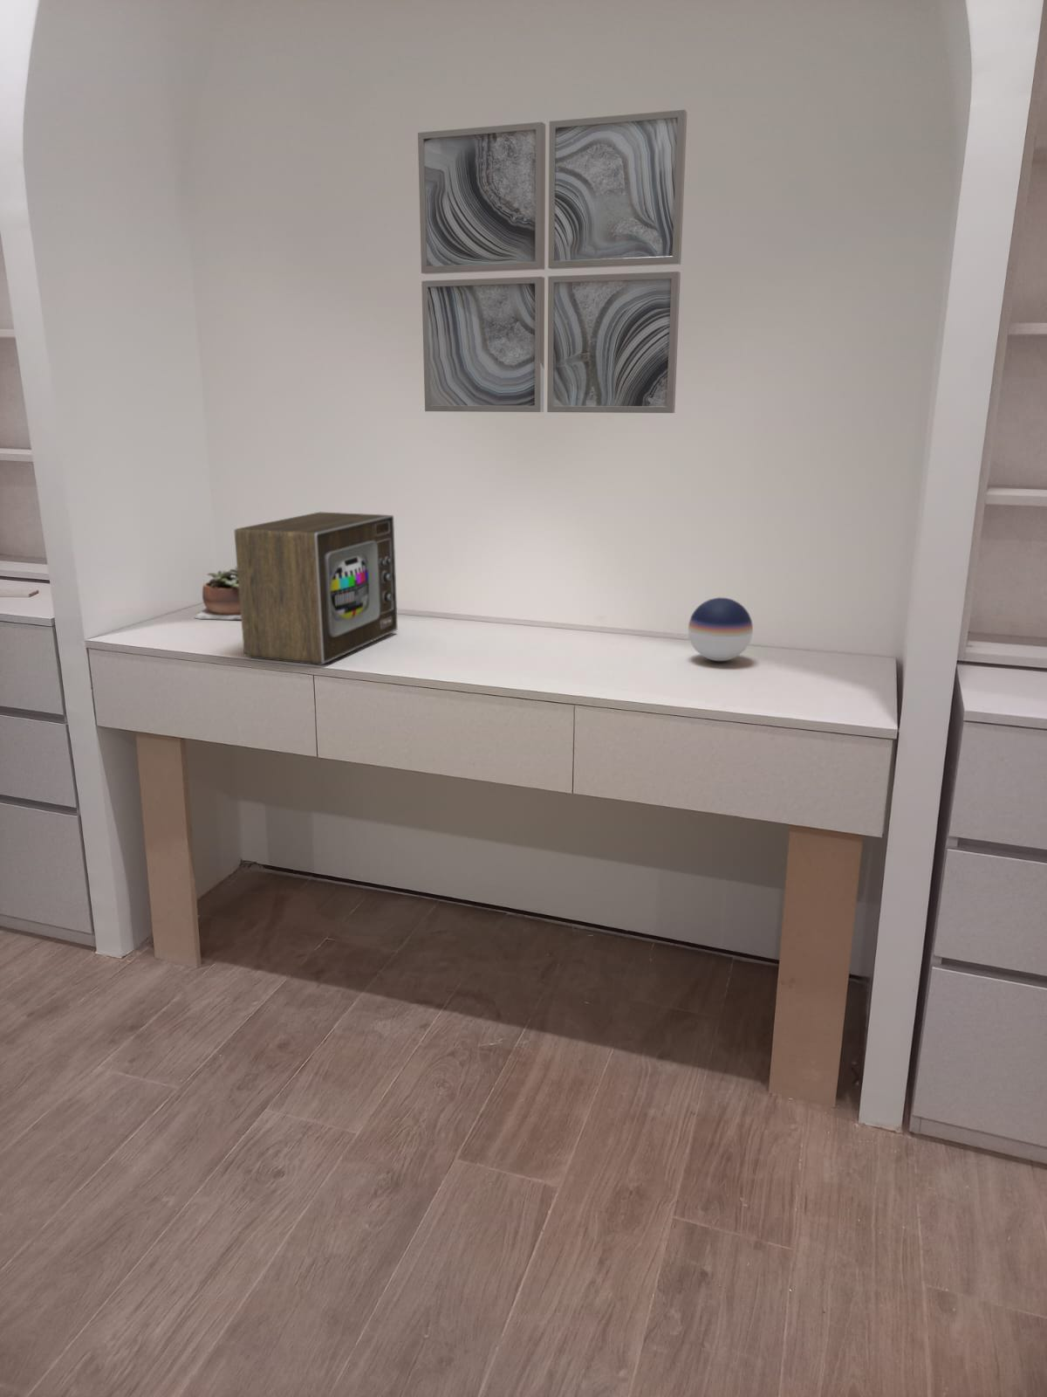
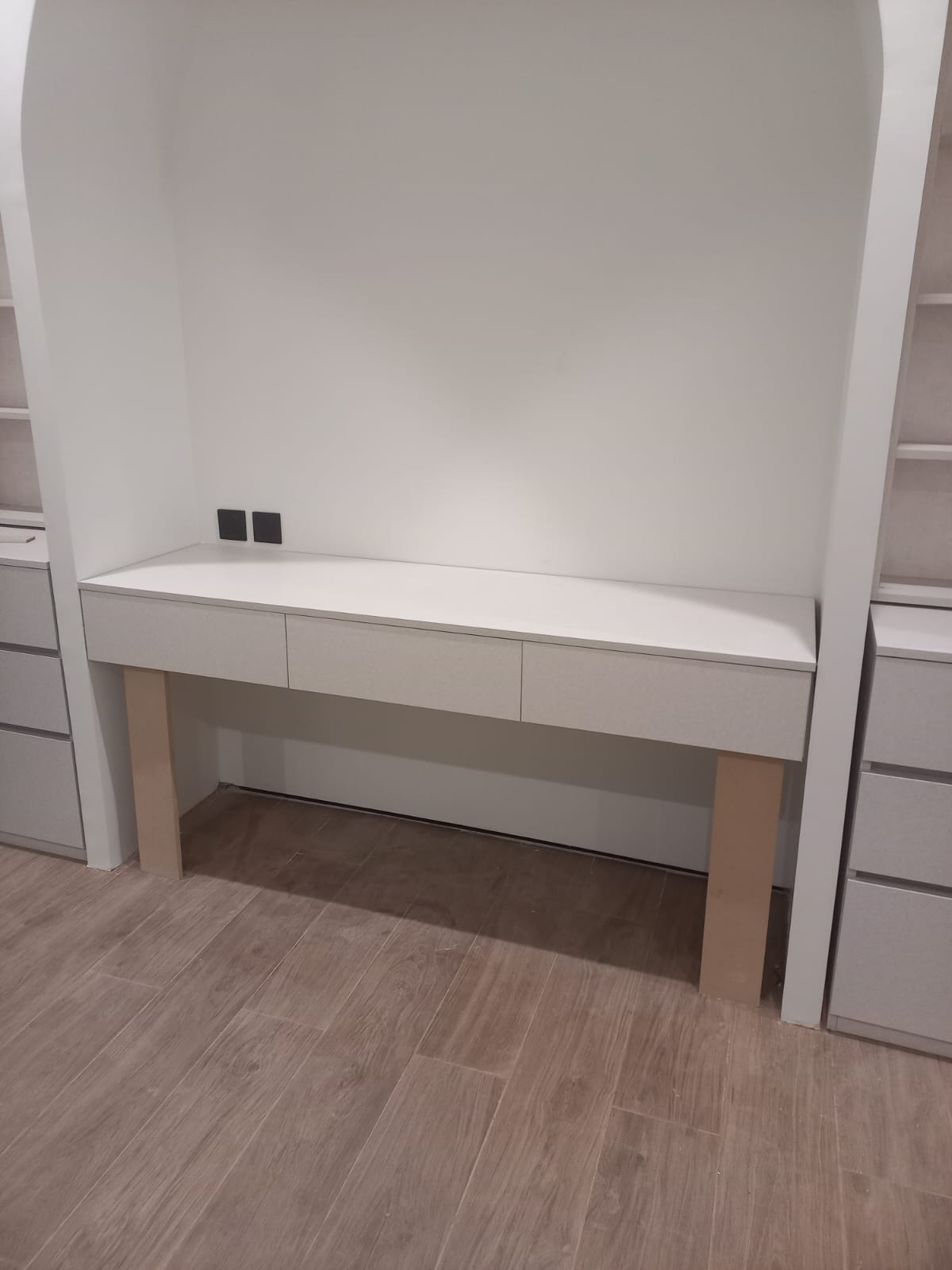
- wall art [417,109,687,414]
- speaker [687,596,753,662]
- wooden box [234,512,399,667]
- succulent plant [192,565,242,620]
